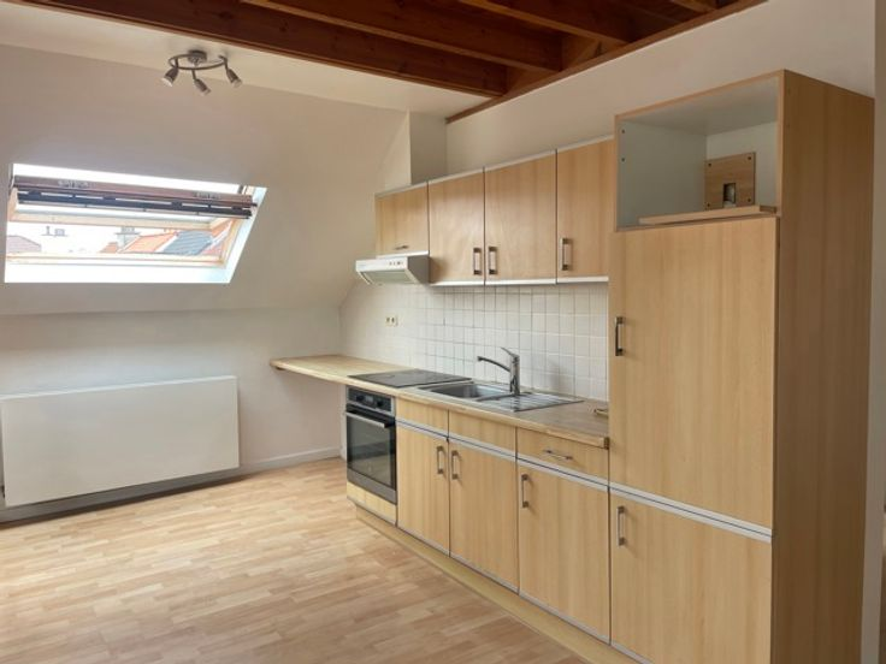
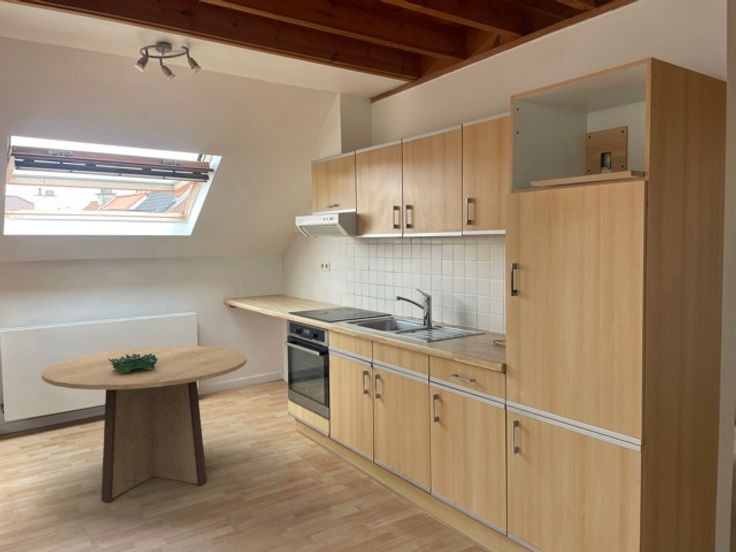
+ dining table [41,345,248,503]
+ decorative bowl [109,353,158,374]
